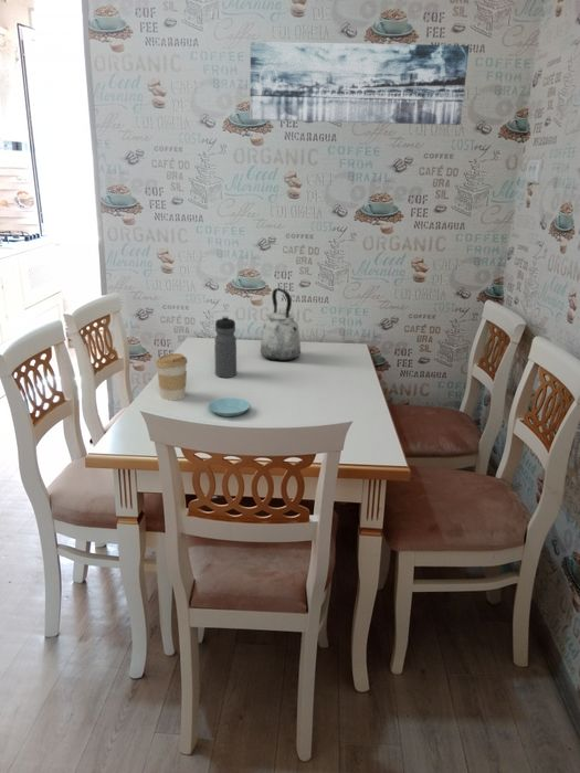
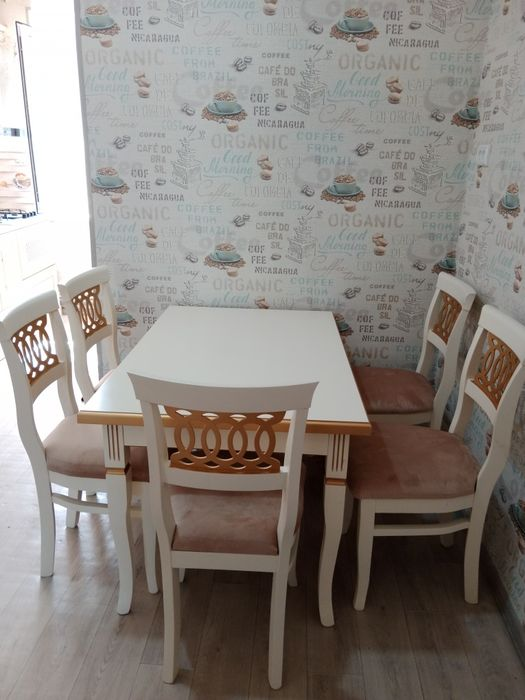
- saucer [208,398,251,417]
- coffee cup [155,352,189,402]
- water bottle [213,315,238,379]
- kettle [260,287,302,362]
- wall art [250,40,471,126]
